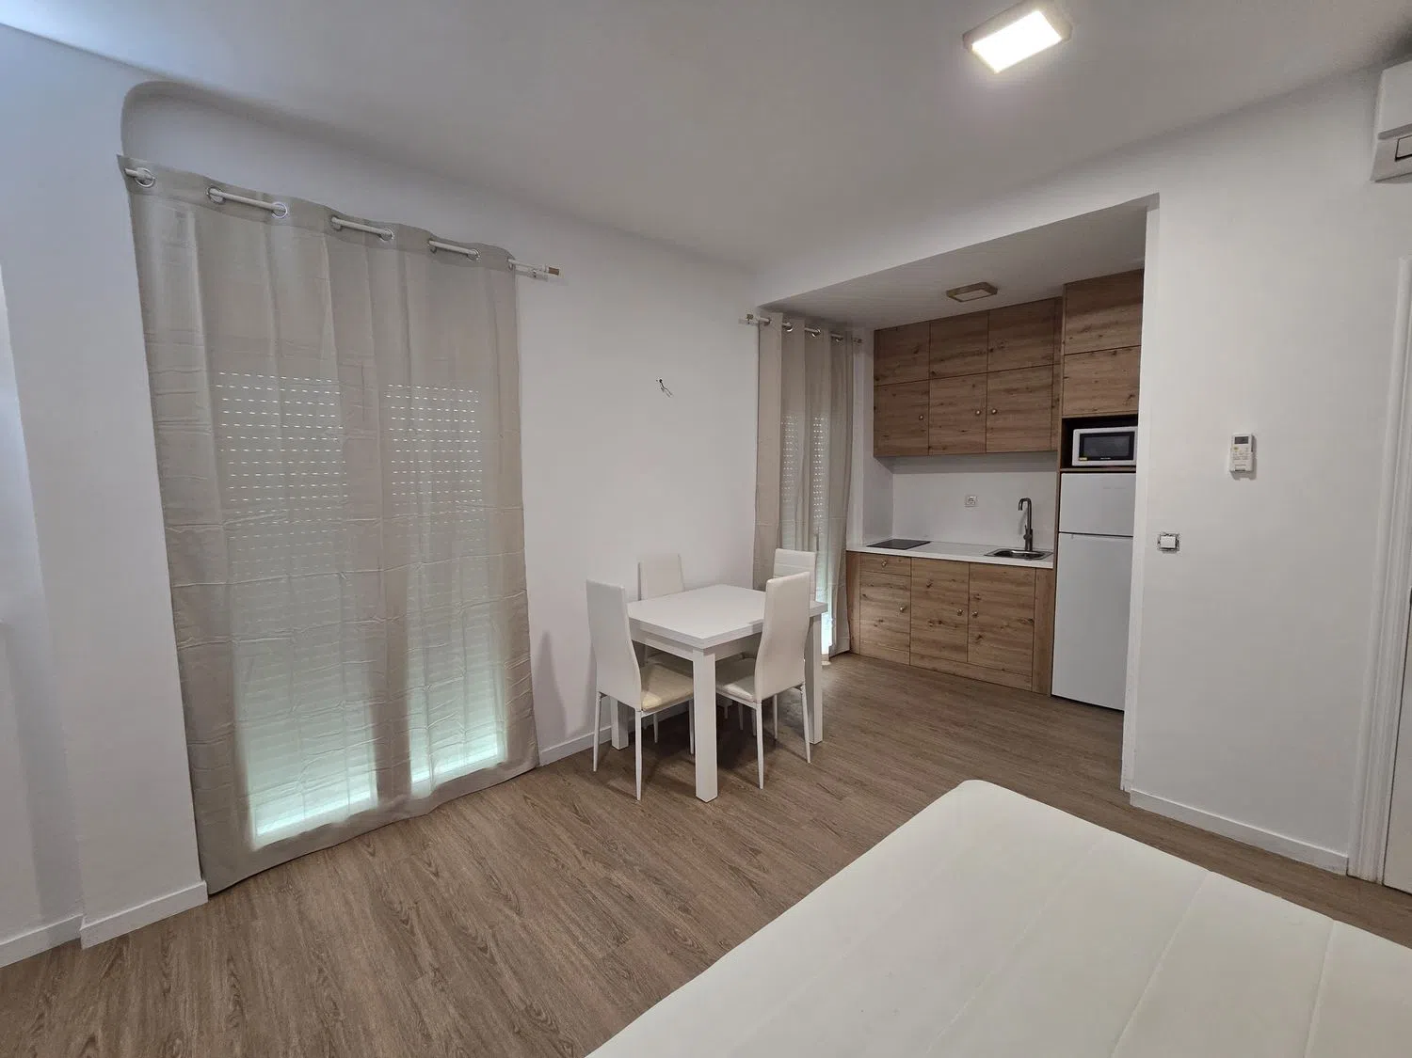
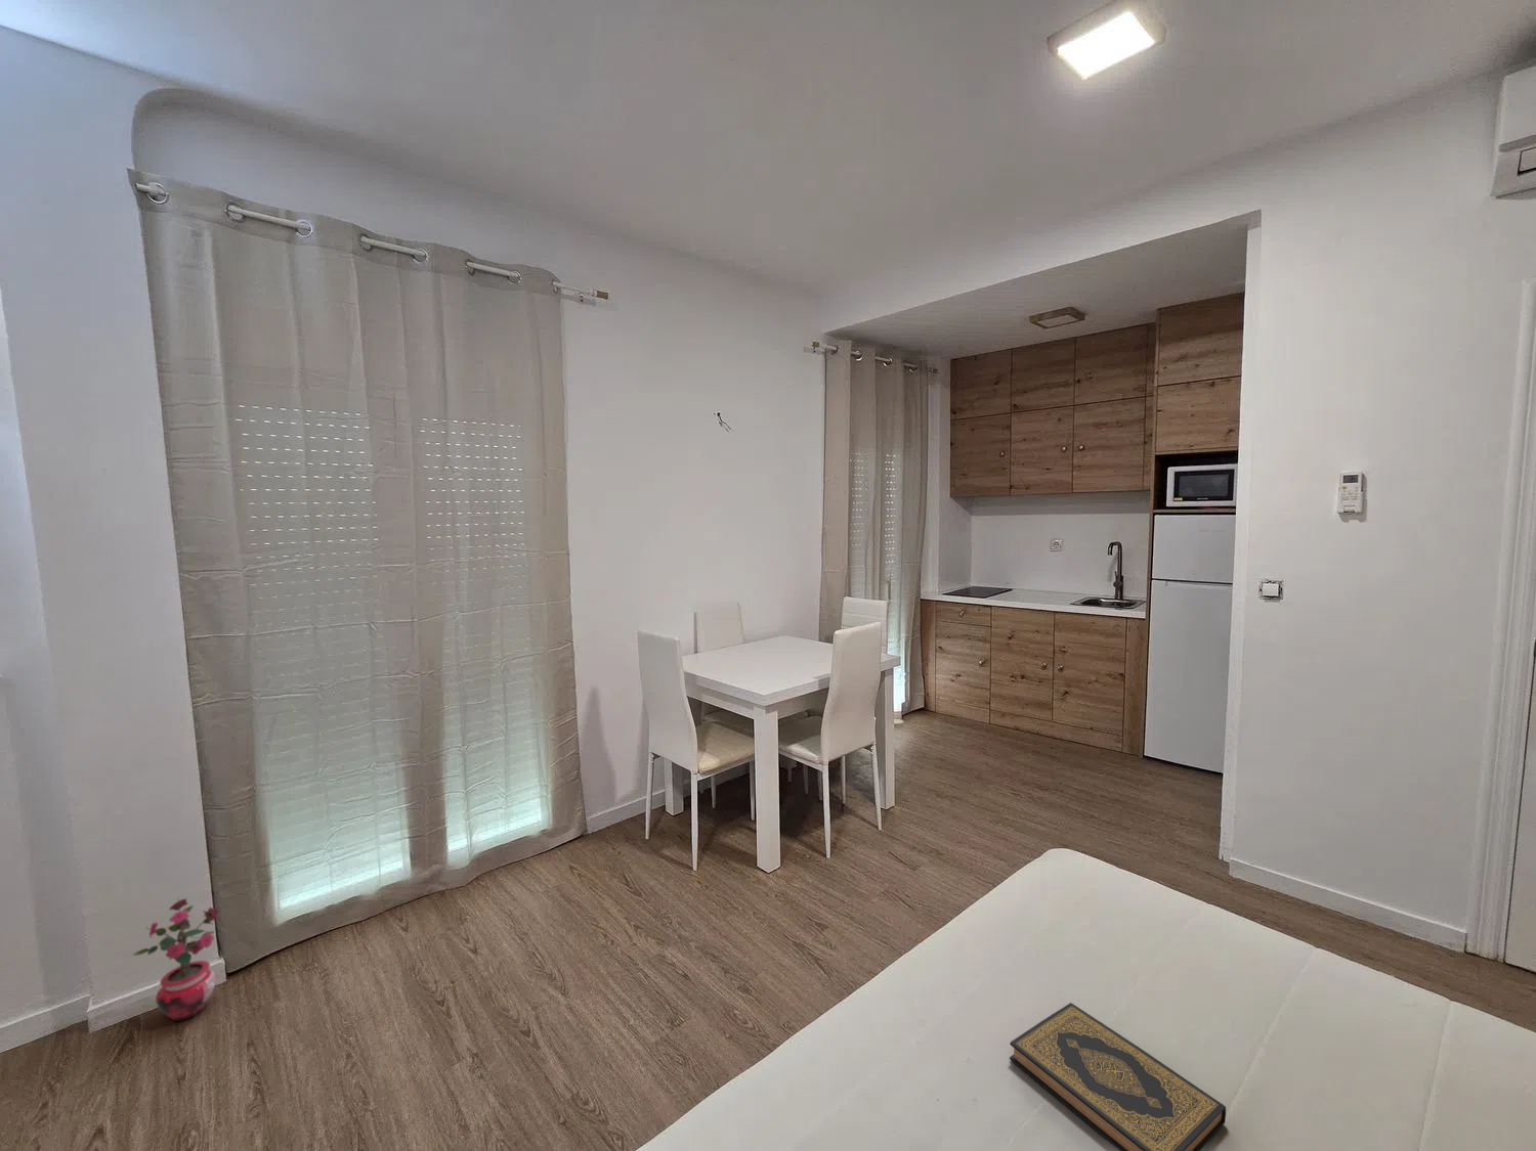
+ hardback book [1009,1001,1226,1151]
+ potted plant [133,897,219,1022]
